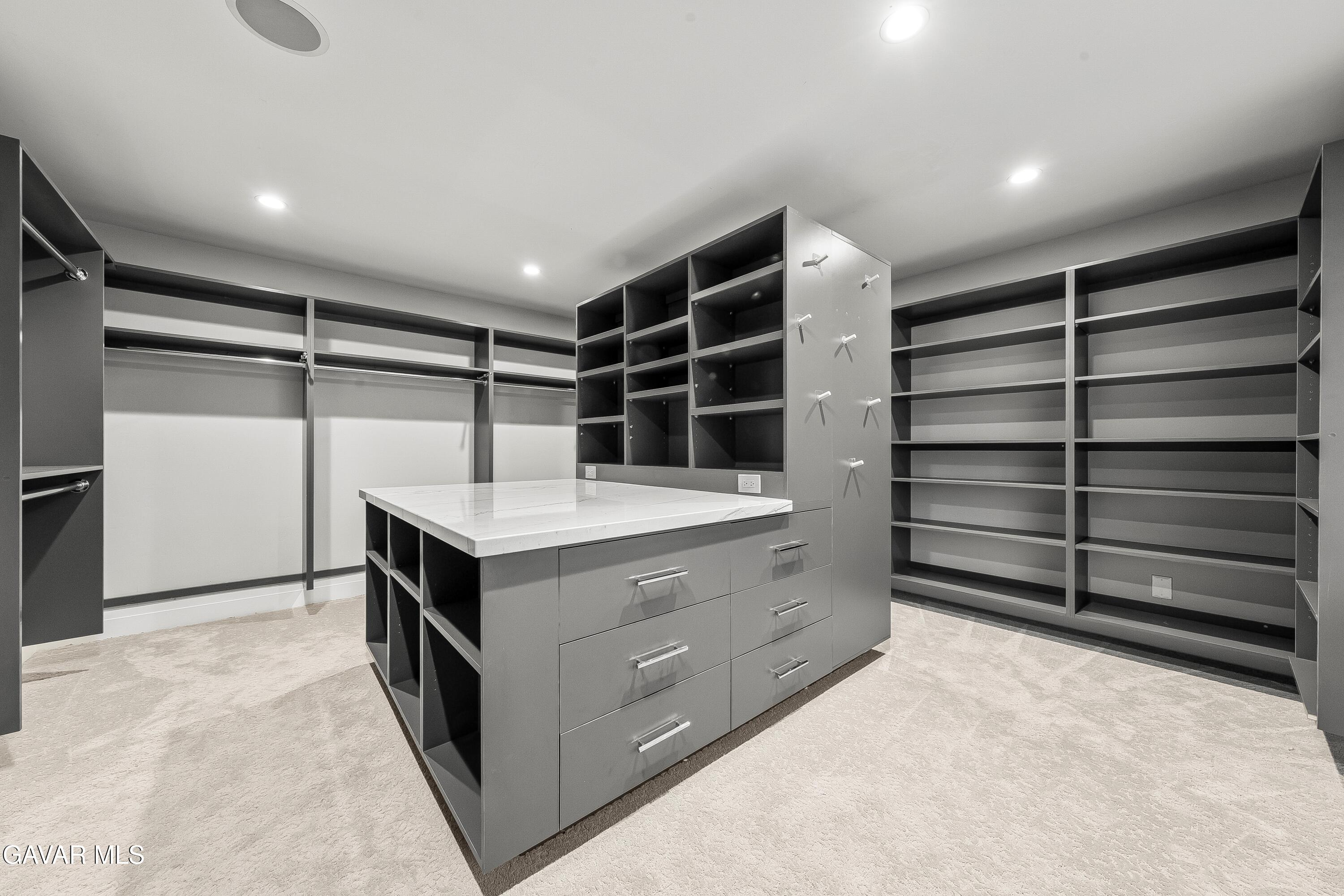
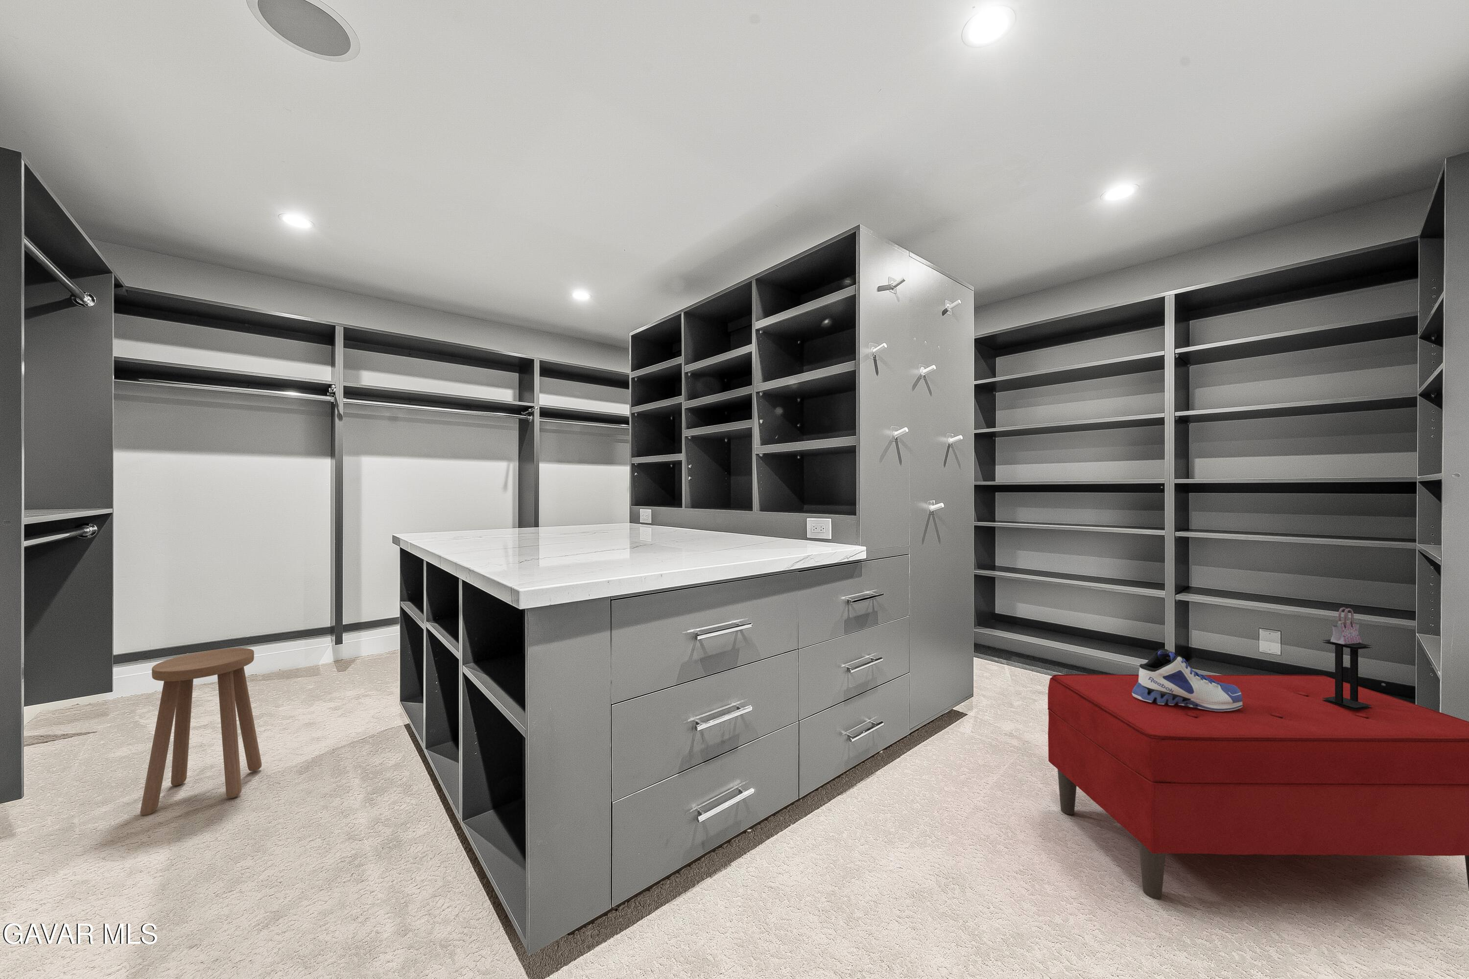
+ bench [1047,673,1469,900]
+ sneaker [1132,648,1243,711]
+ stool [140,648,262,816]
+ handbag [1321,608,1373,710]
